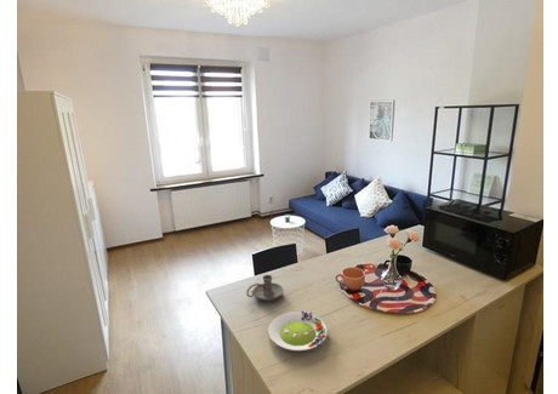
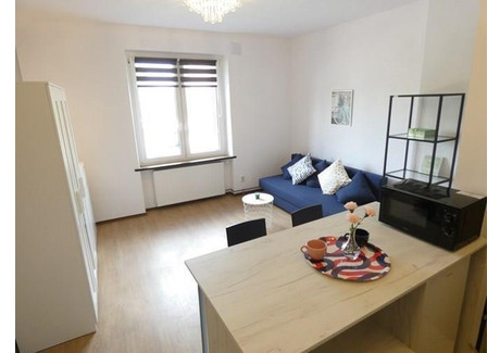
- salad plate [267,309,329,352]
- candle holder [246,274,284,302]
